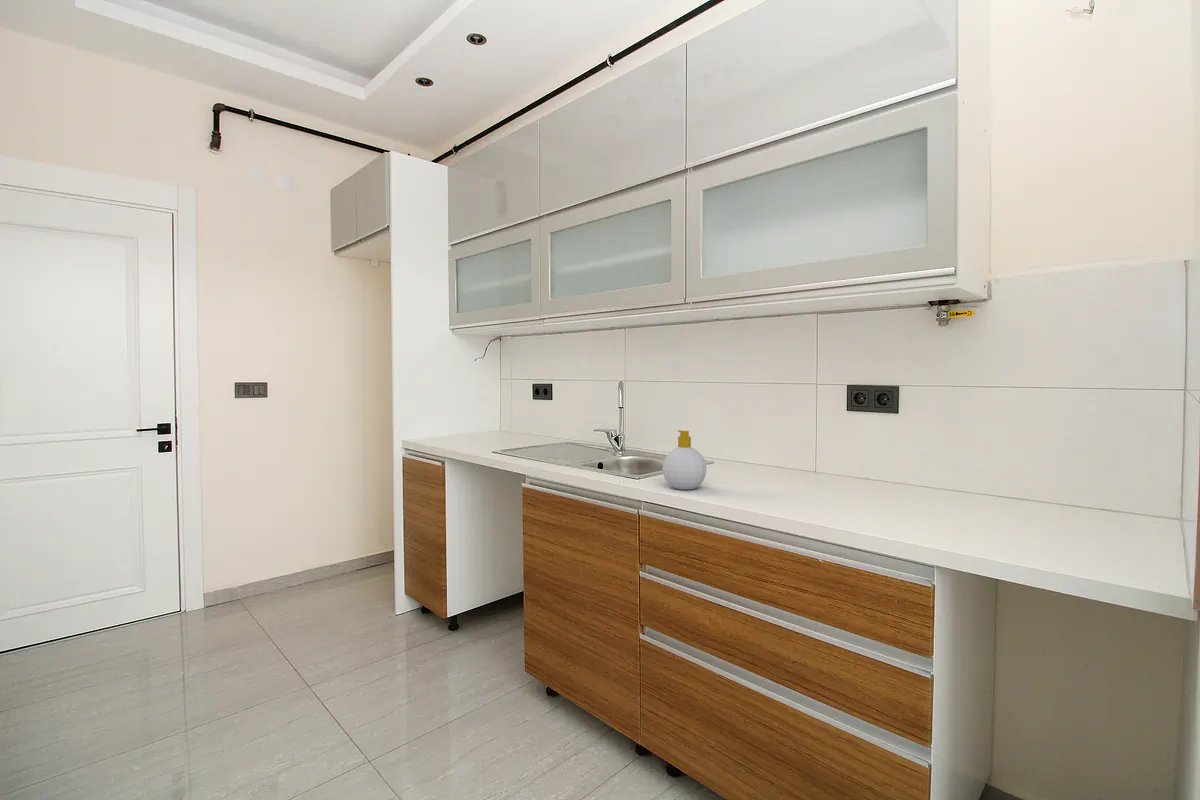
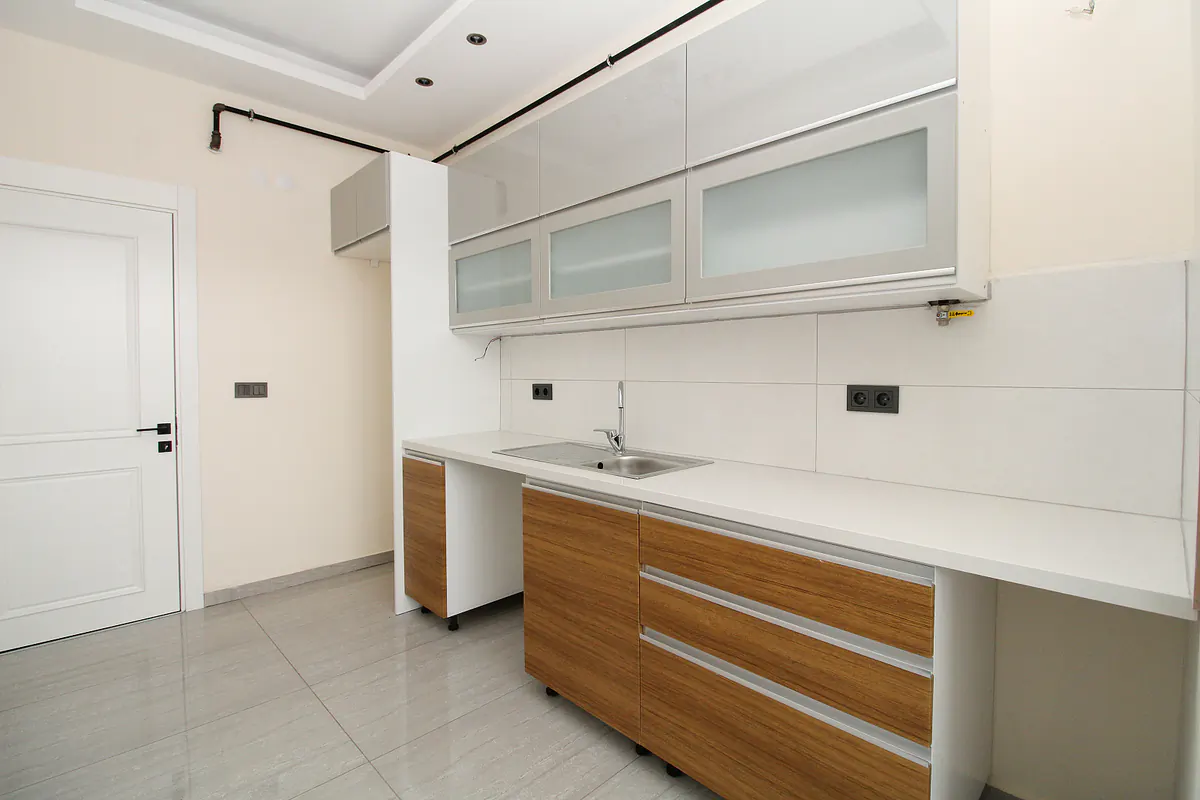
- soap bottle [661,429,708,491]
